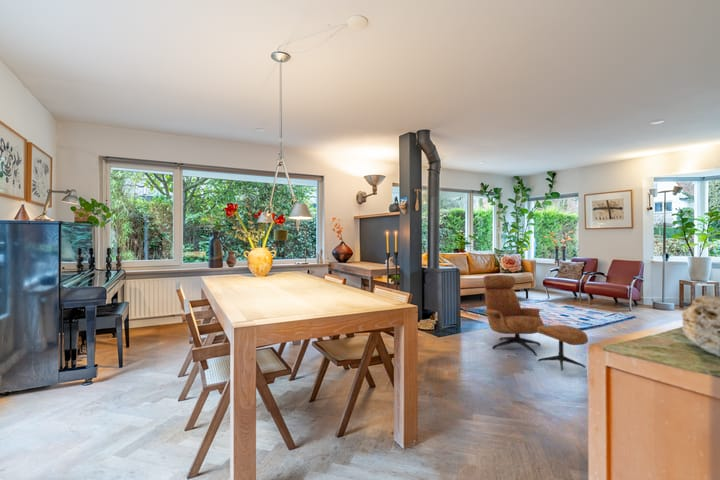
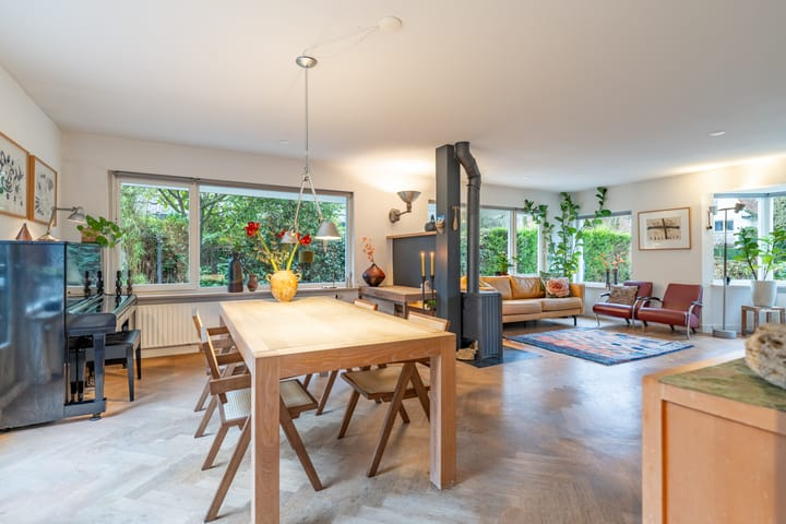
- lounge chair [482,274,589,372]
